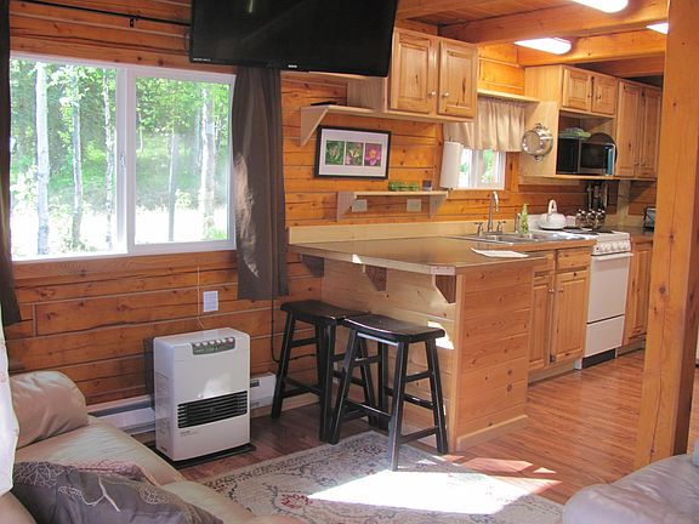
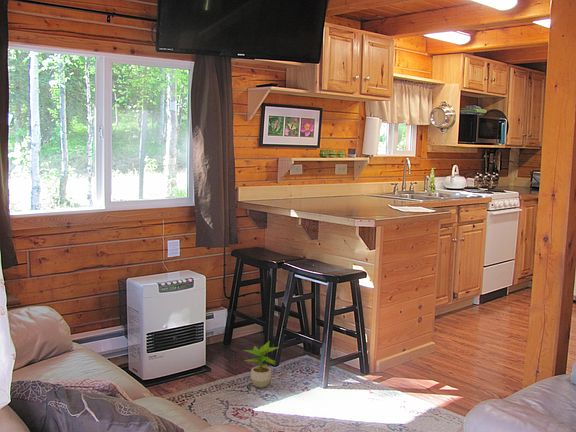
+ potted plant [243,340,280,389]
